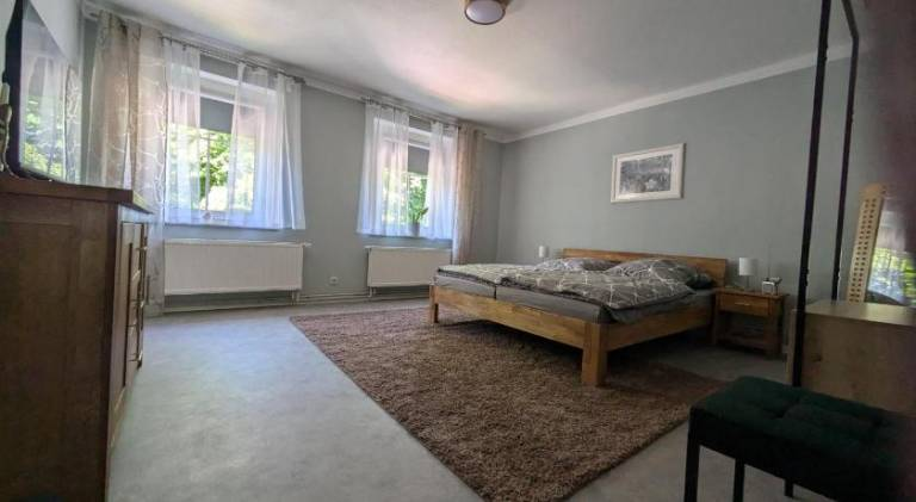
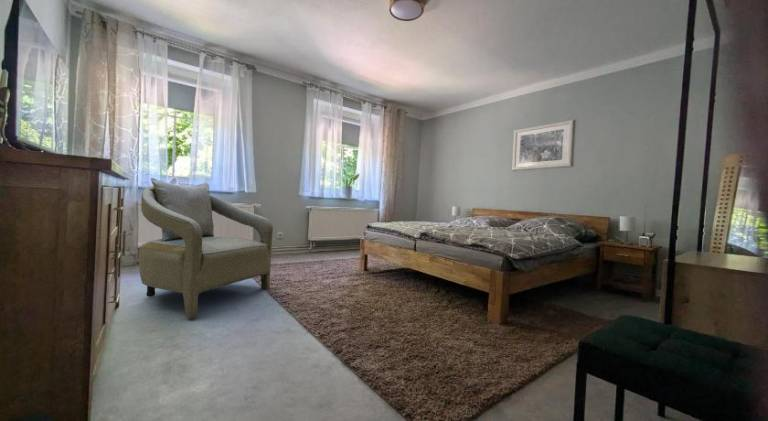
+ armchair [138,177,274,319]
